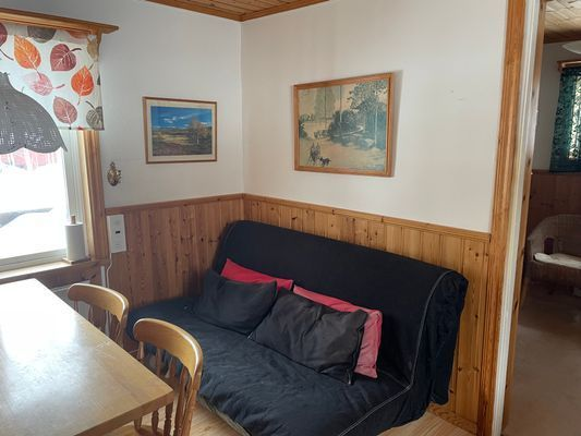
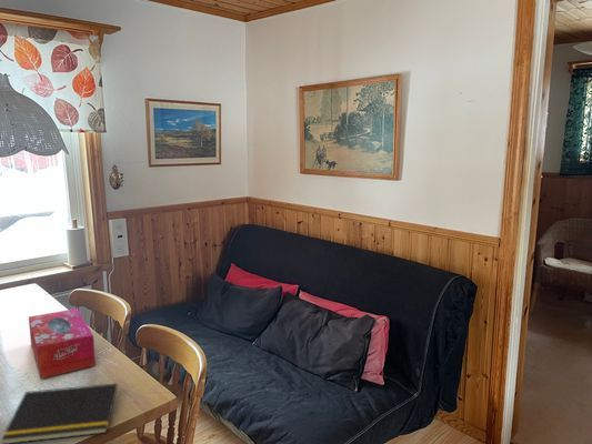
+ tissue box [28,307,97,380]
+ notepad [0,383,119,444]
